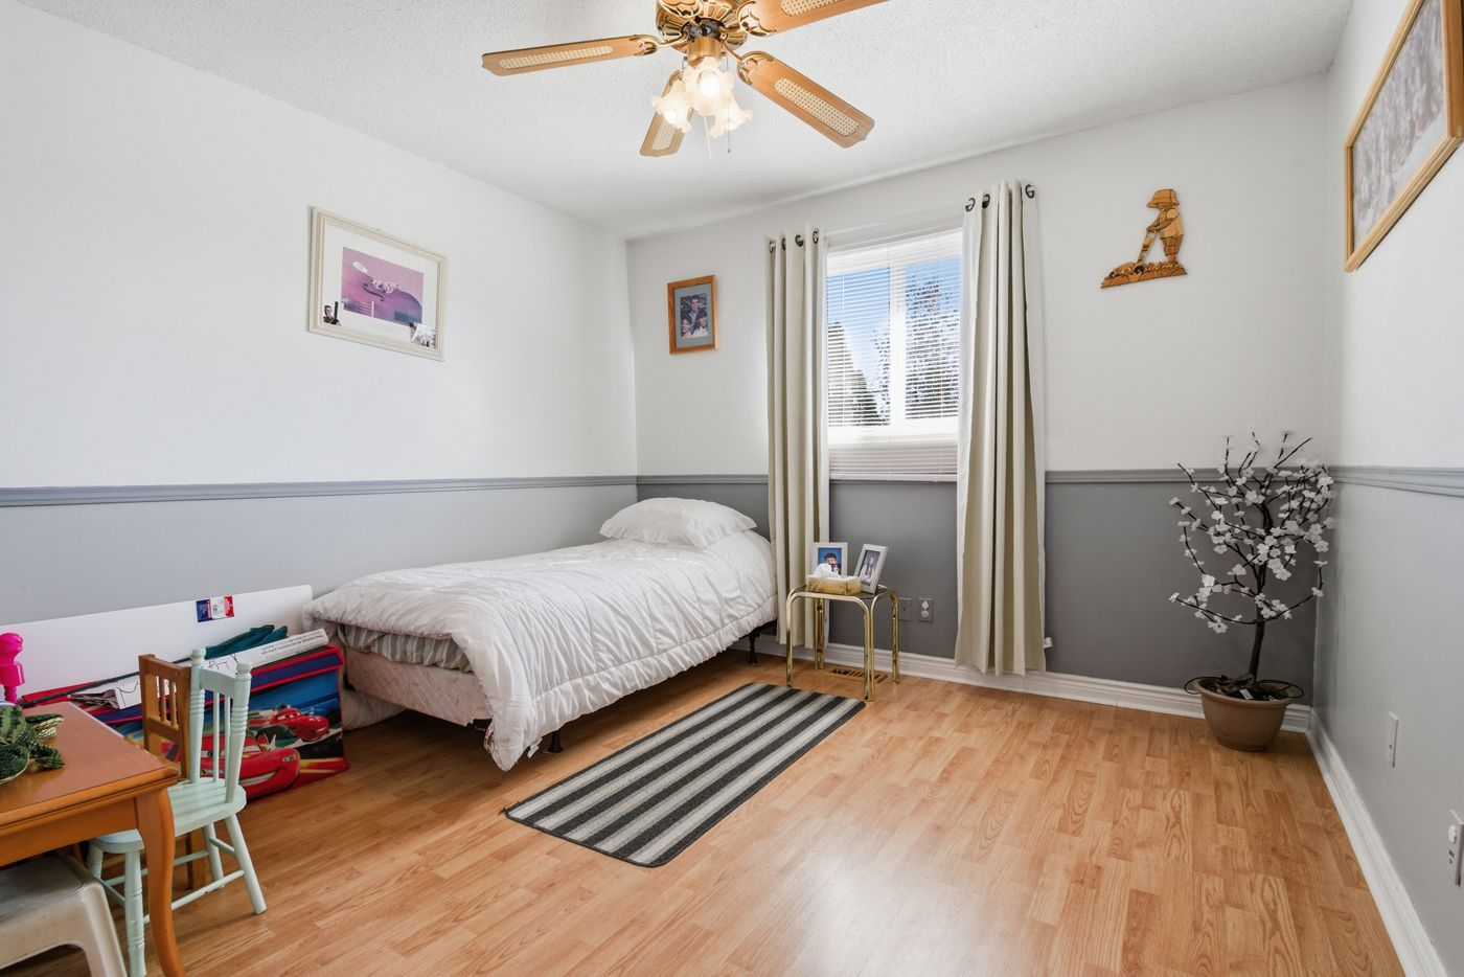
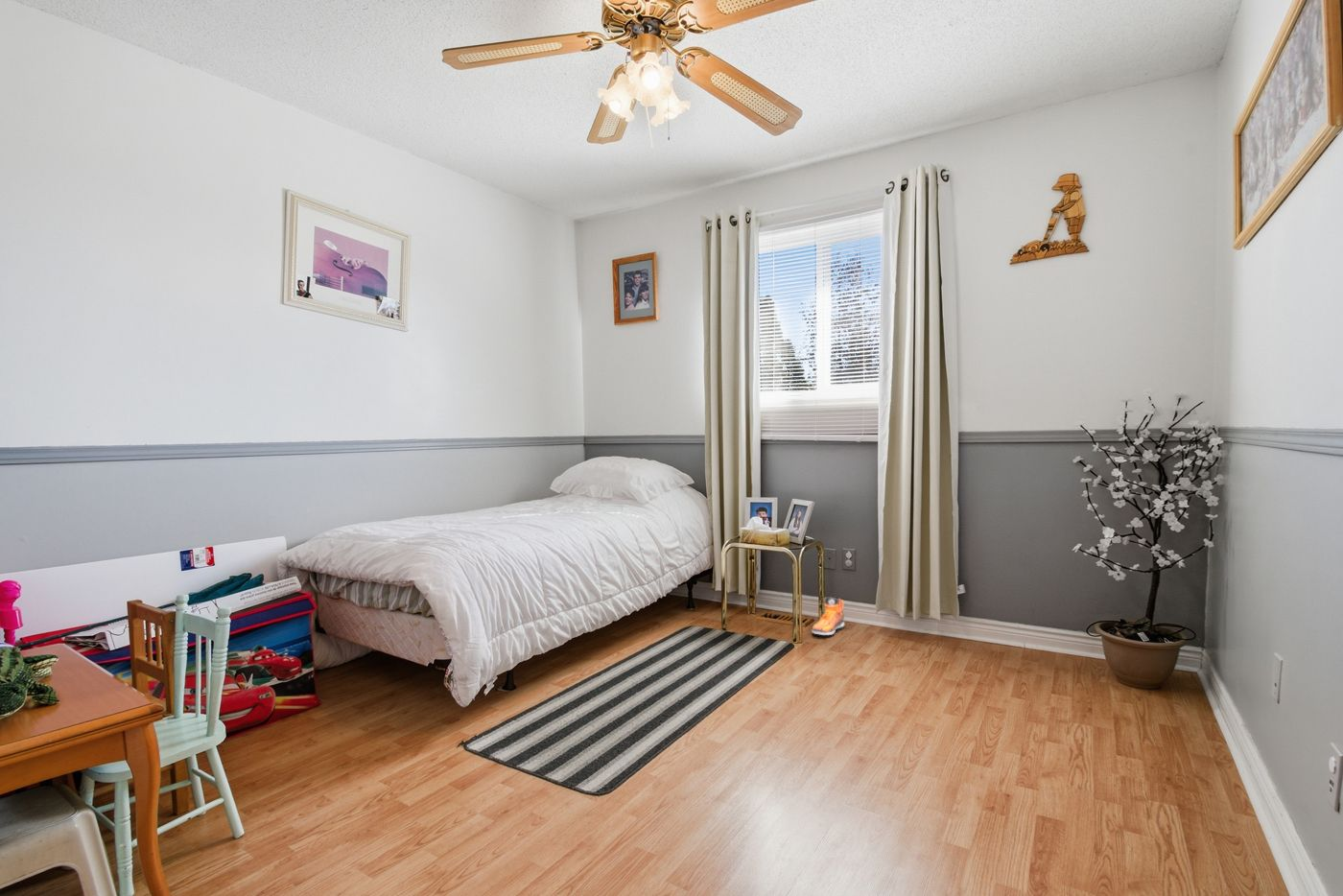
+ sneaker [811,596,845,636]
